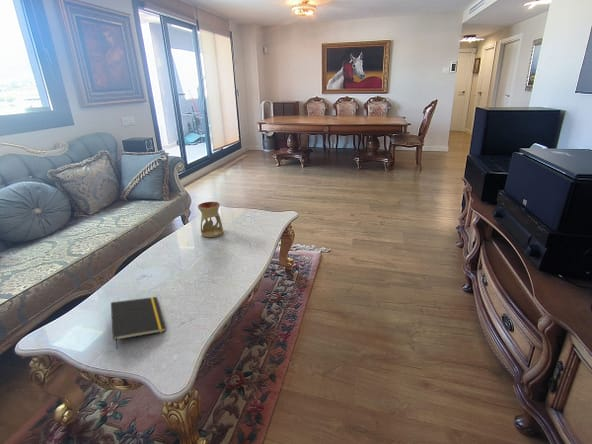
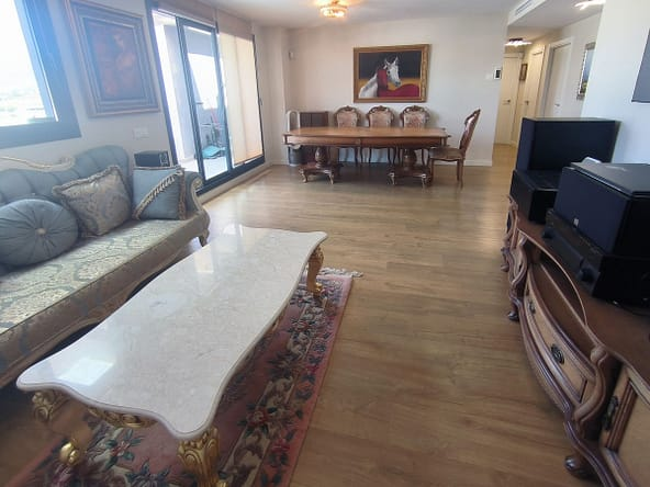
- oil burner [197,201,224,238]
- notepad [110,296,167,350]
